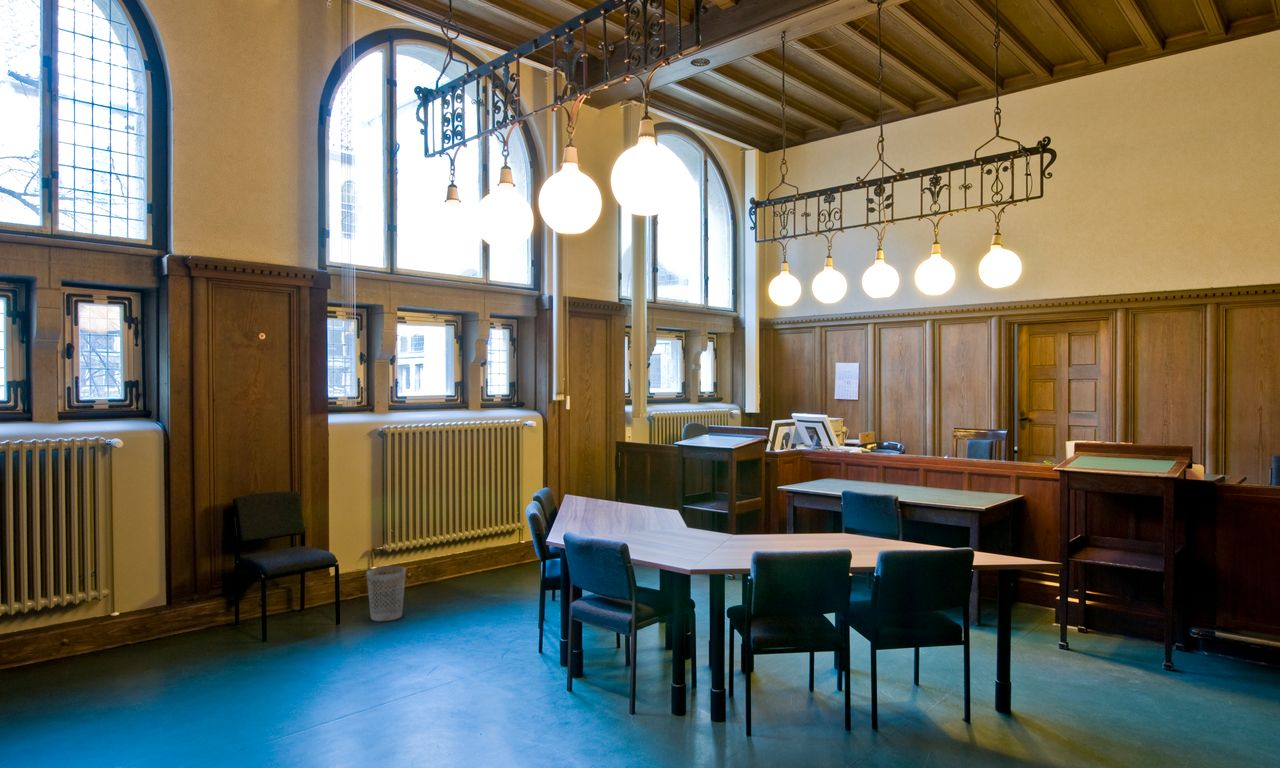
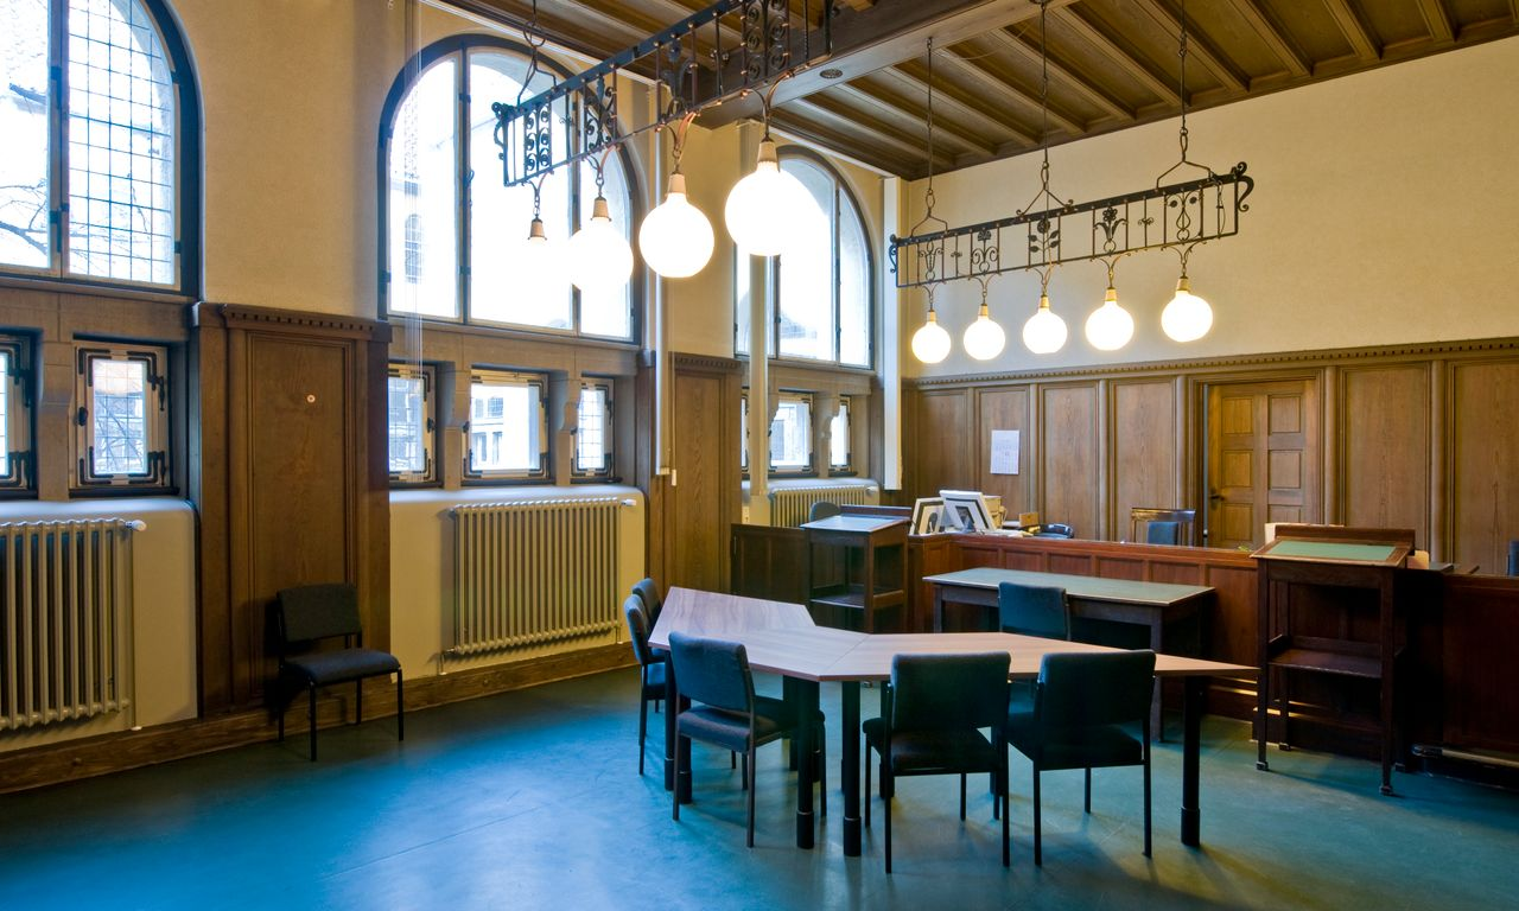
- wastebasket [366,565,407,622]
